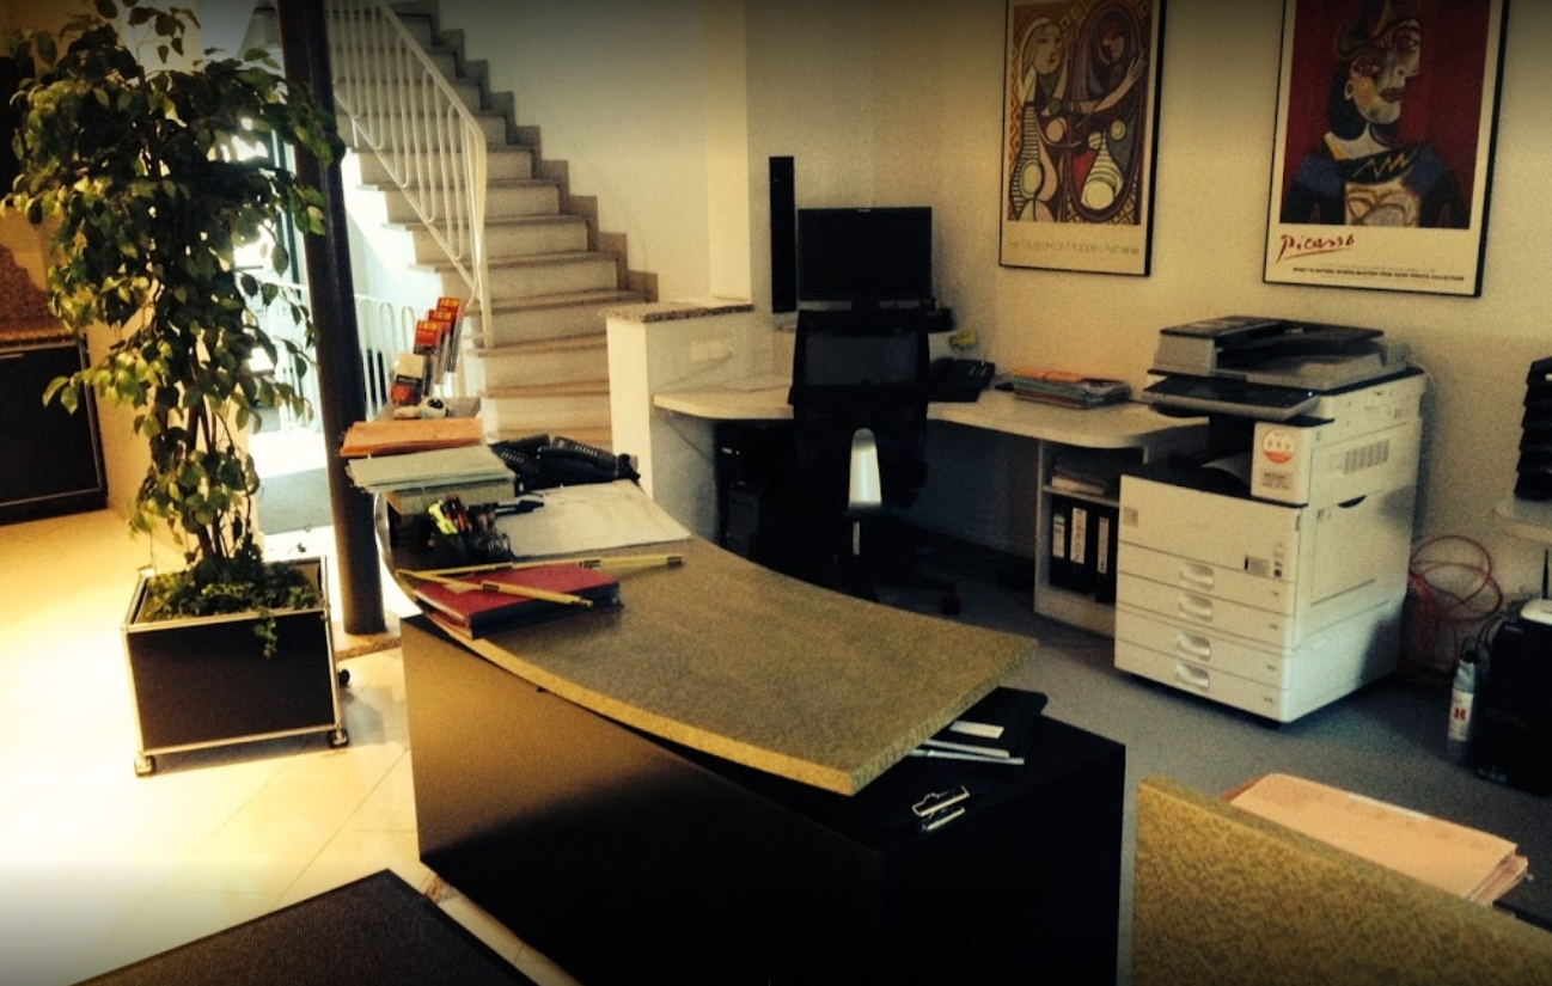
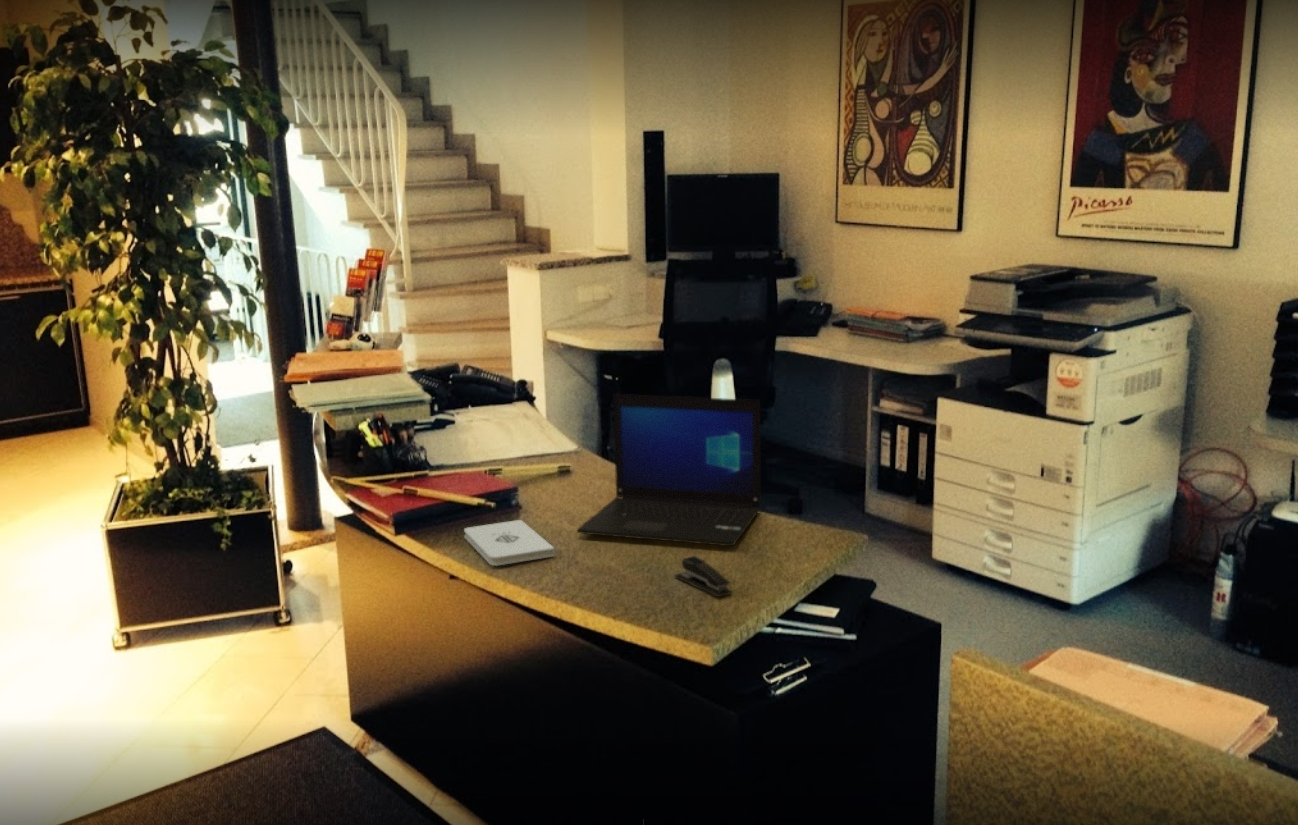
+ stapler [673,556,733,598]
+ notepad [463,519,556,567]
+ laptop [576,393,761,547]
